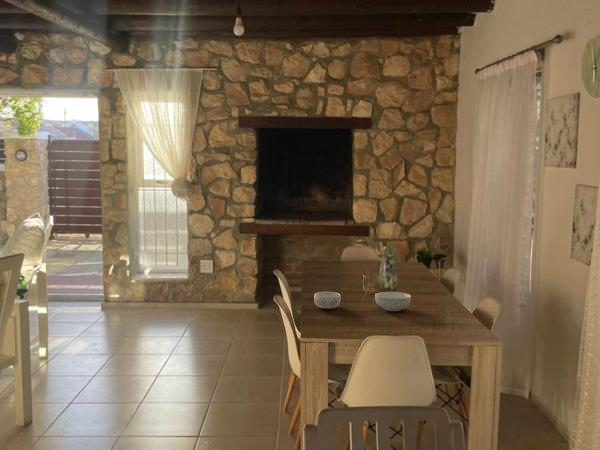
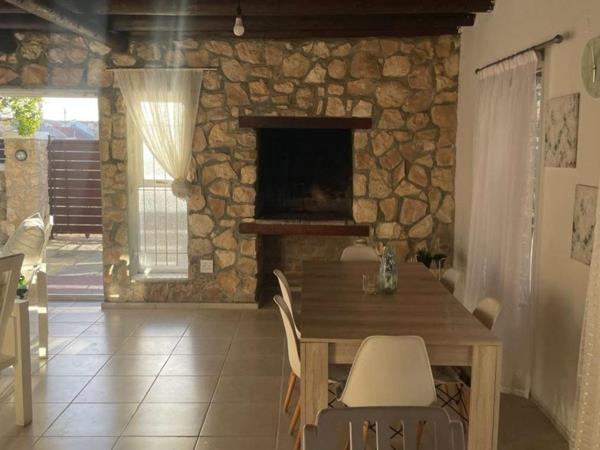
- decorative bowl [313,291,342,310]
- cereal bowl [374,291,412,312]
